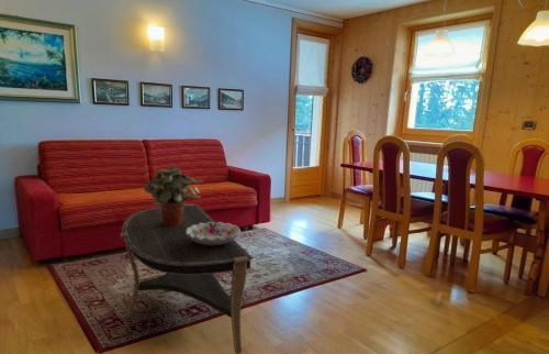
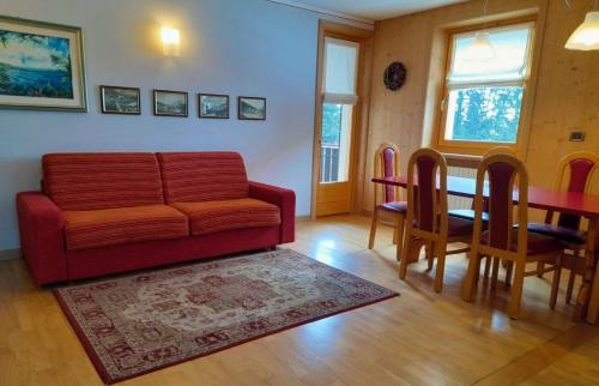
- potted plant [143,165,204,225]
- decorative bowl [186,221,242,245]
- coffee table [120,203,254,354]
